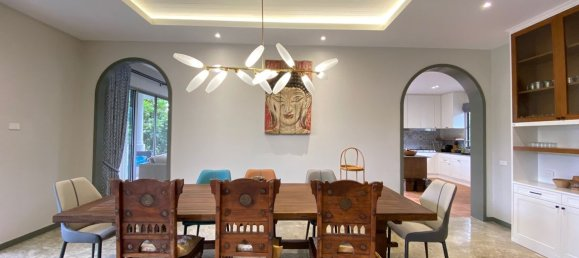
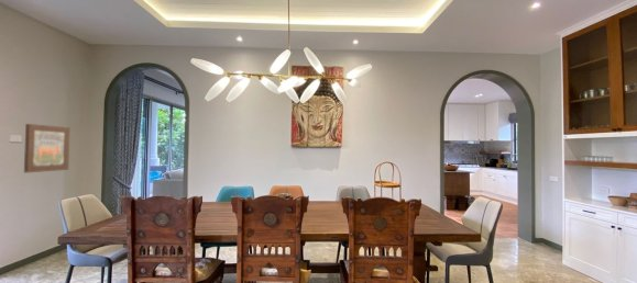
+ wall art [23,123,70,173]
